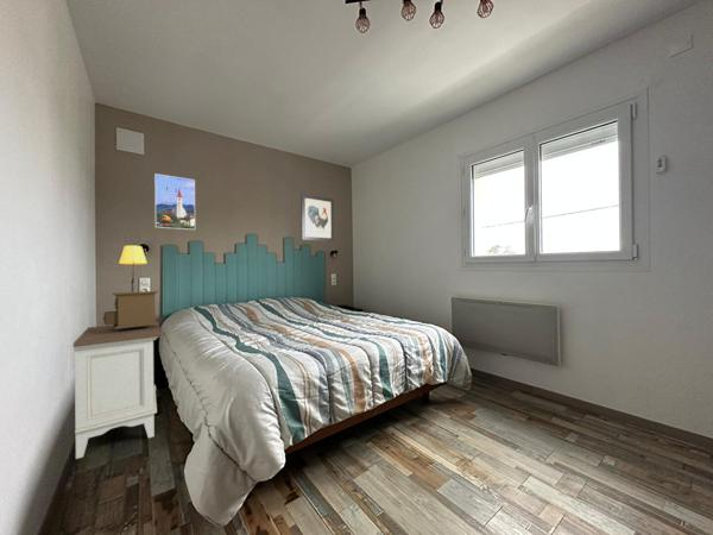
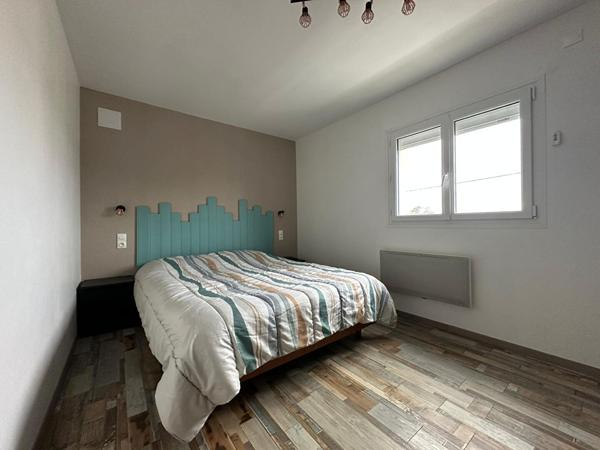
- wall art [299,193,335,243]
- nightstand [72,320,162,460]
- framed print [153,172,196,231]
- table lamp [102,244,159,329]
